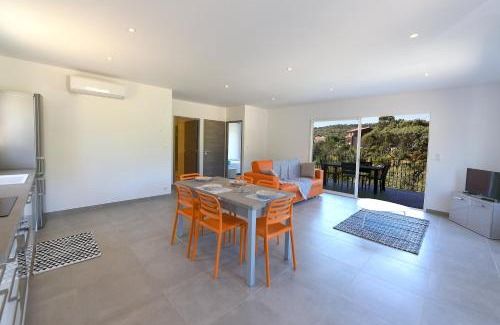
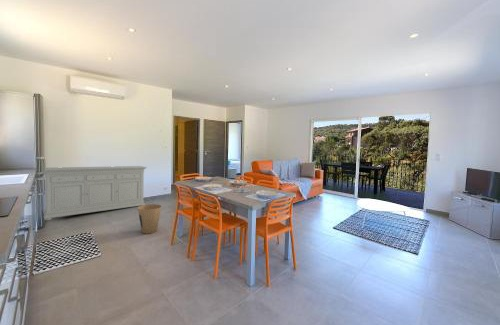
+ sideboard [43,165,148,221]
+ trash can [137,203,162,235]
